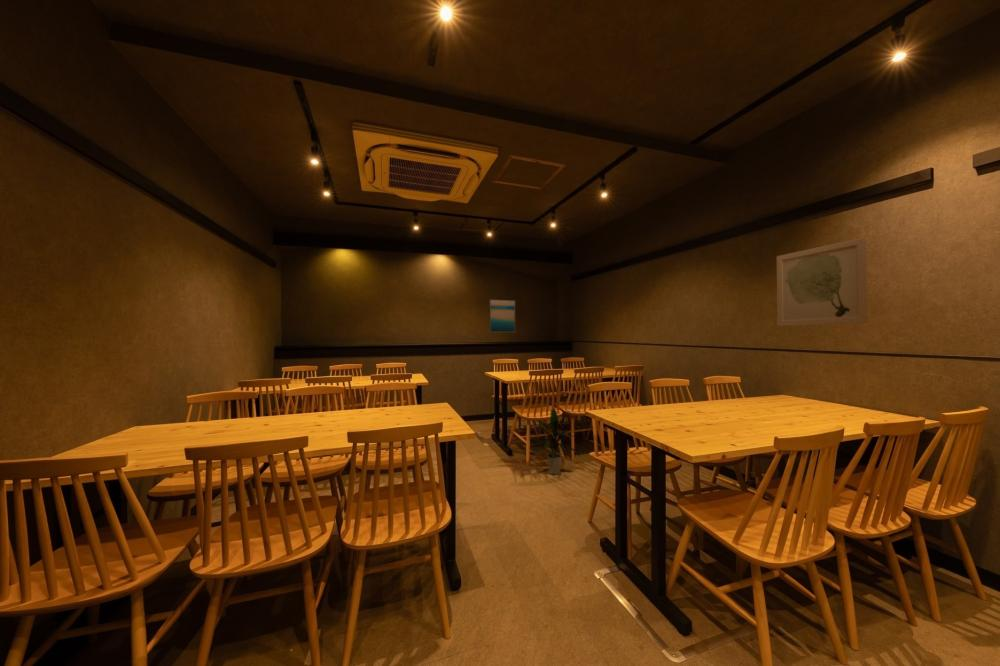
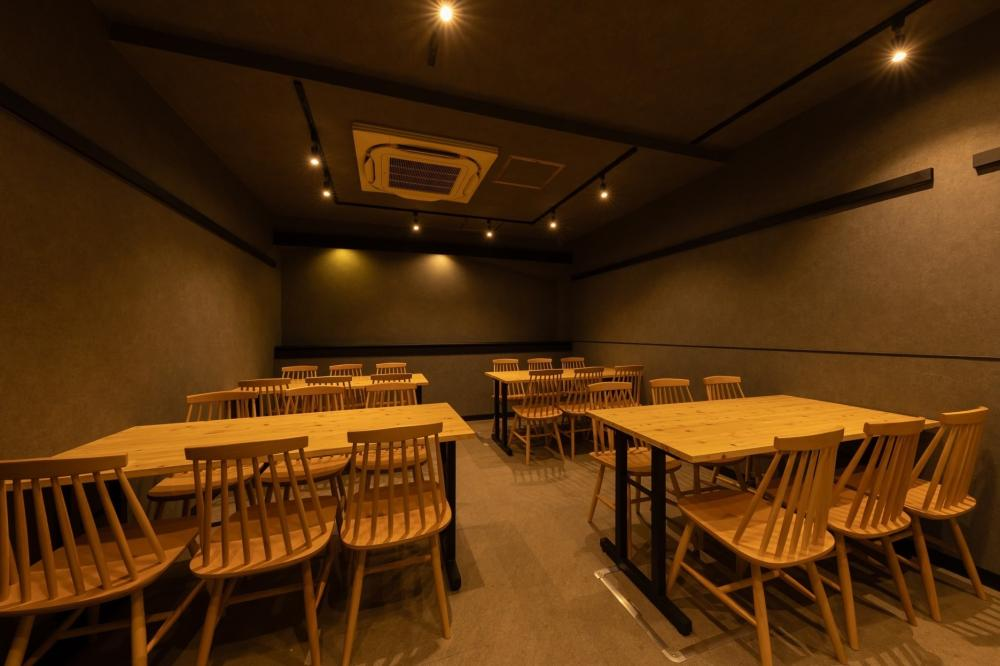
- wall art [489,299,516,333]
- wall art [776,236,868,327]
- indoor plant [531,406,583,475]
